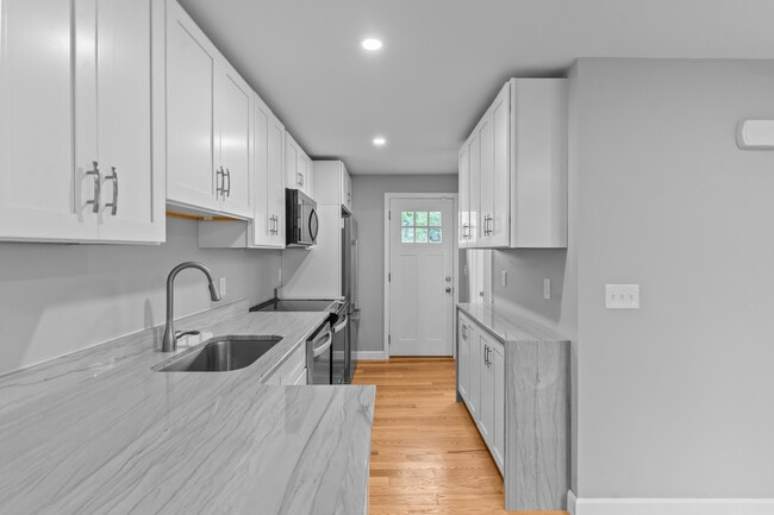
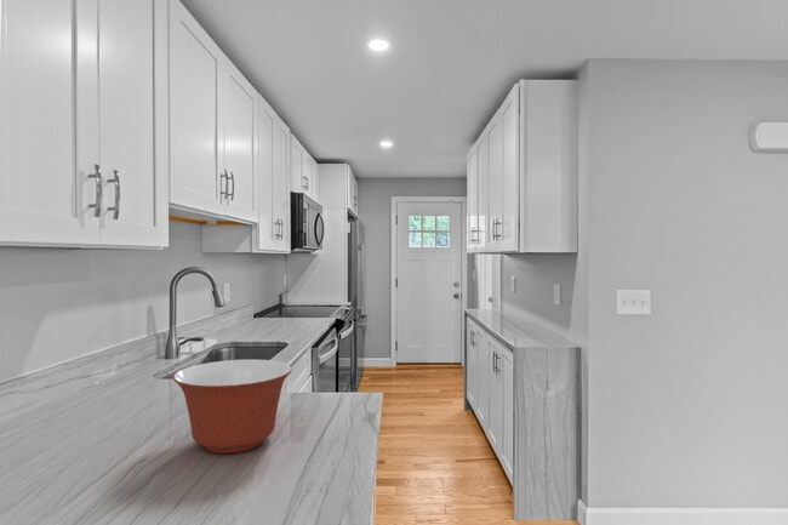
+ mixing bowl [172,359,293,455]
